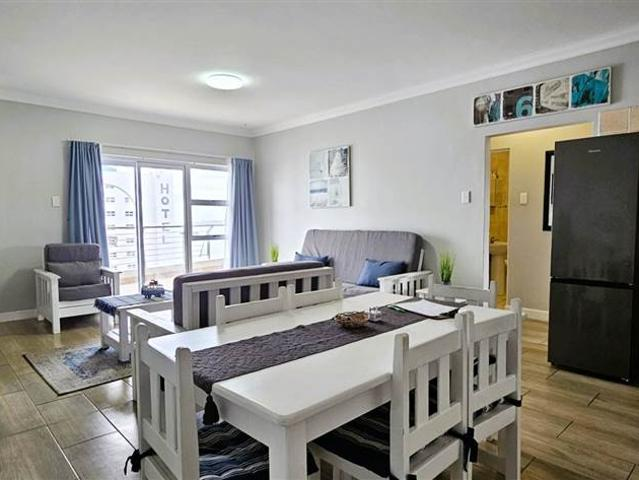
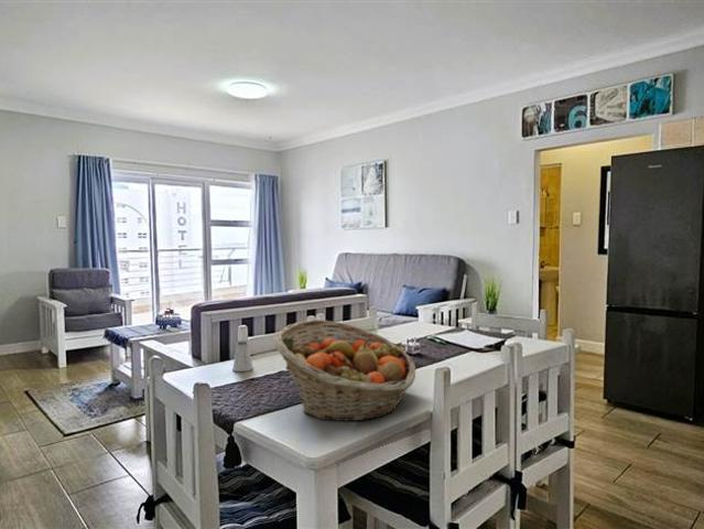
+ fruit basket [273,319,418,422]
+ saltshaker [231,339,254,373]
